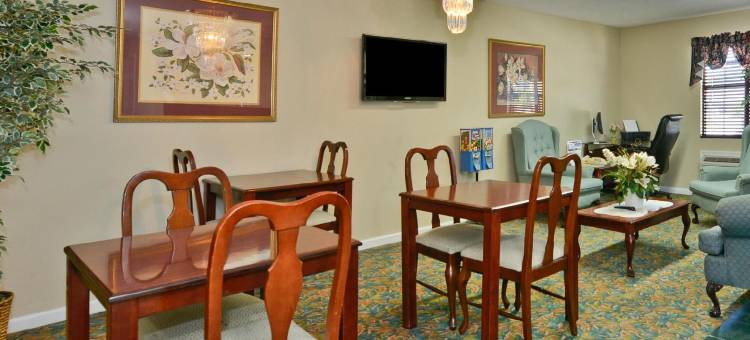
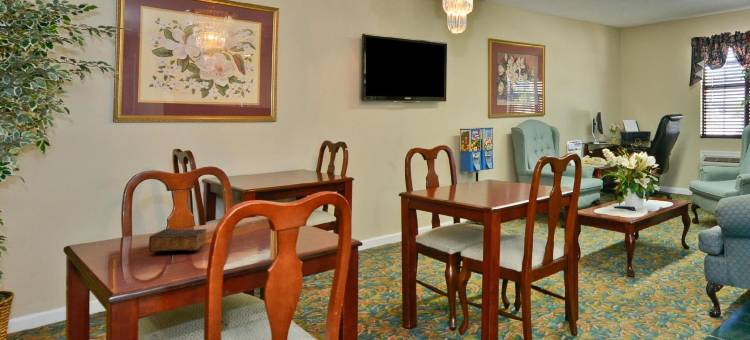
+ book [148,228,208,253]
